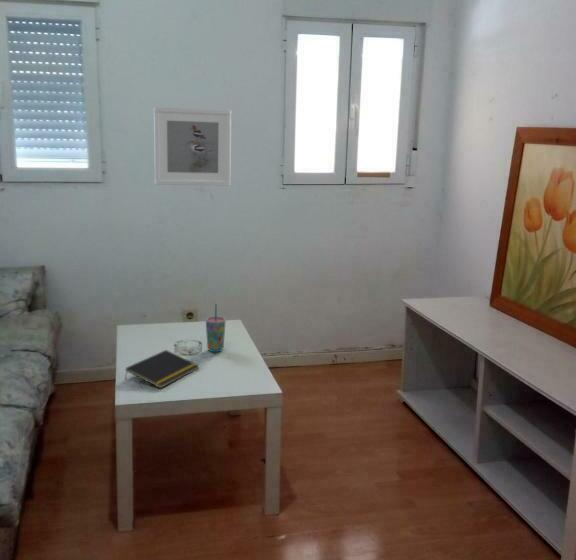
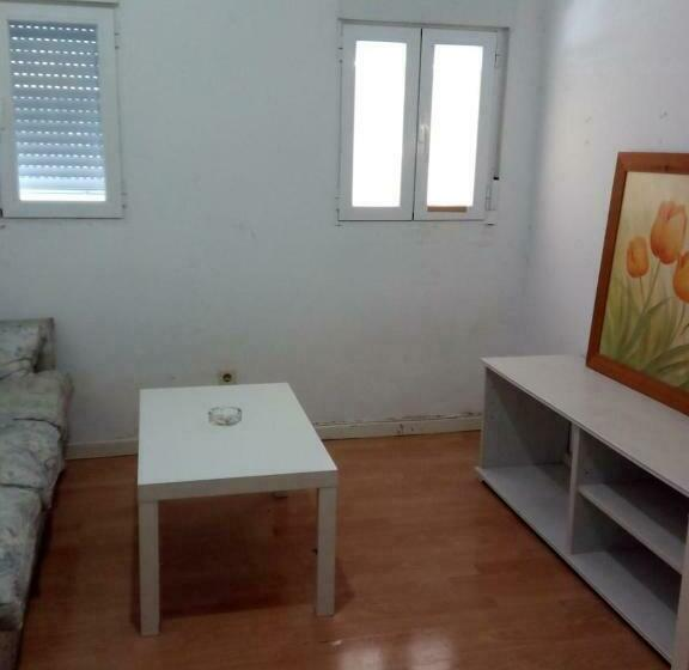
- cup [205,303,227,353]
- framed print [153,106,232,187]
- notepad [124,349,200,389]
